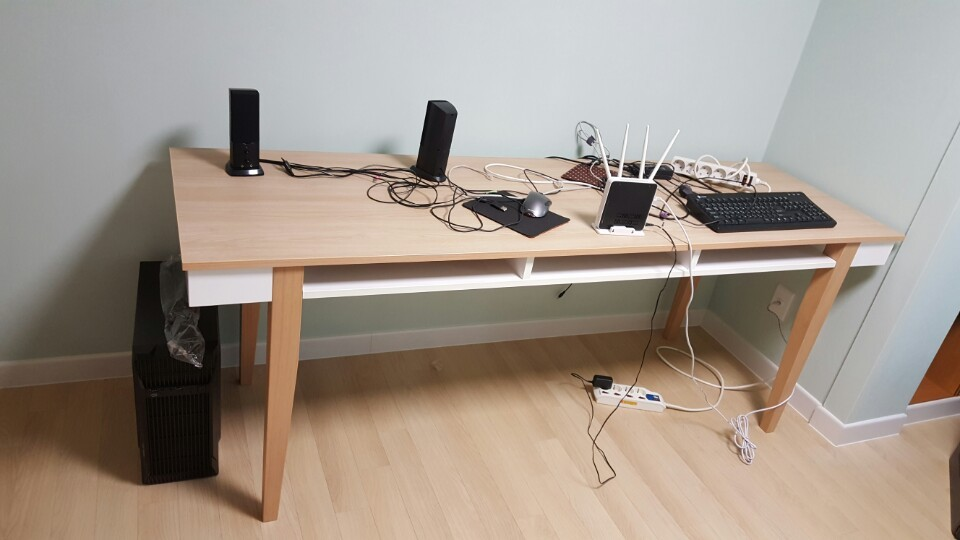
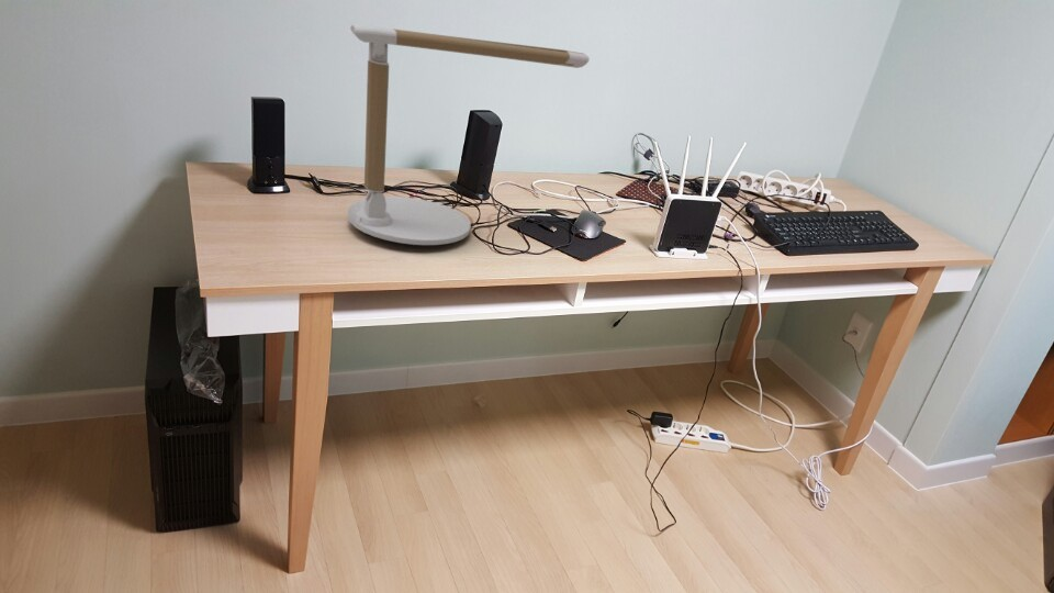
+ desk lamp [347,24,591,246]
